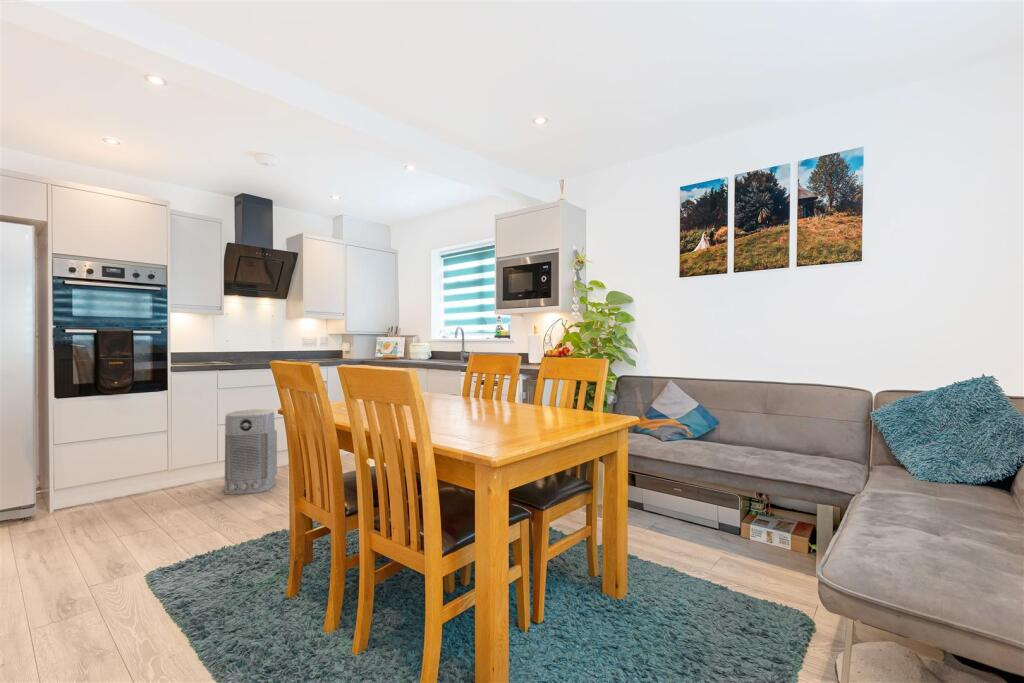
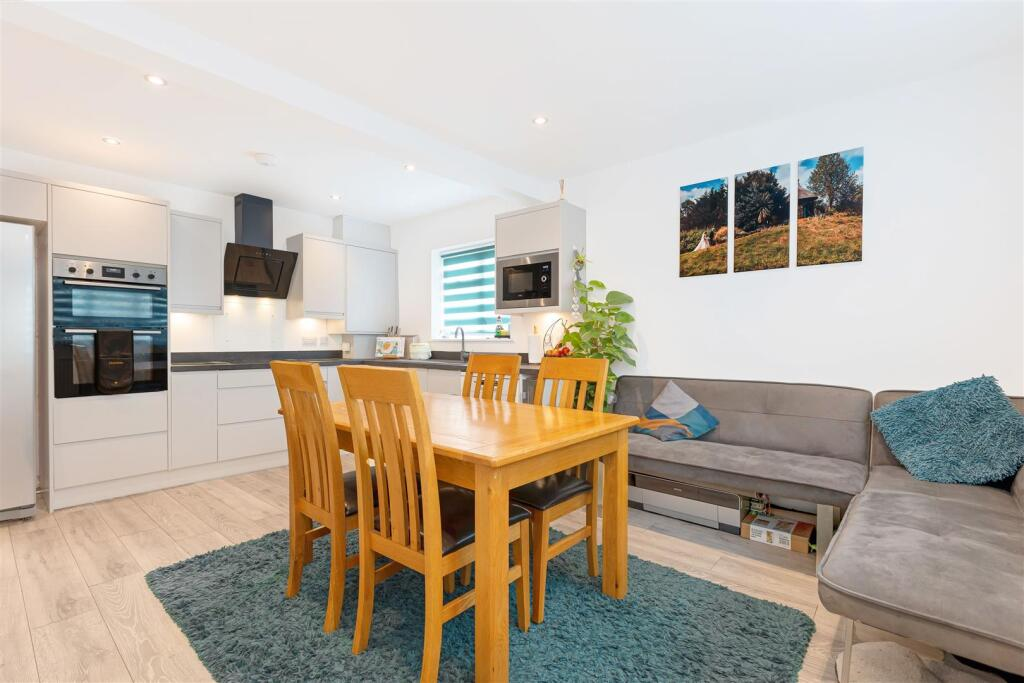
- air purifier [223,408,278,496]
